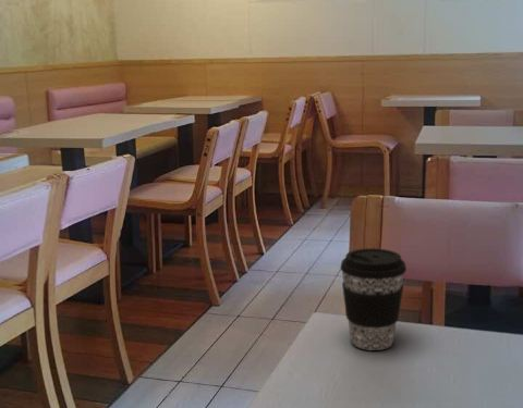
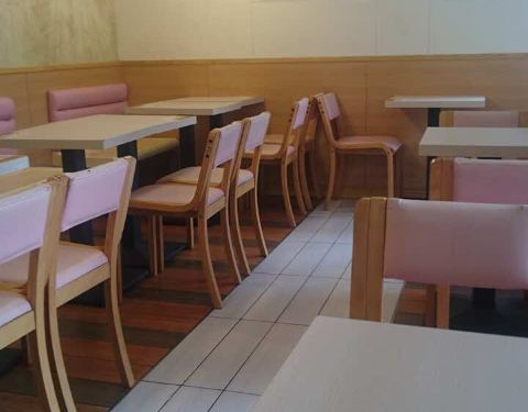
- coffee cup [339,247,408,351]
